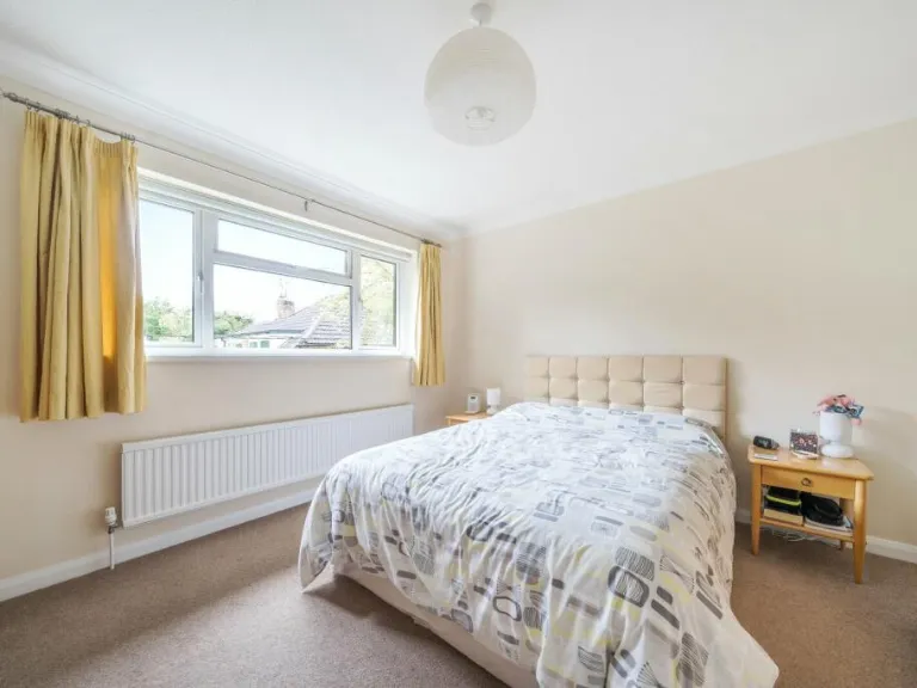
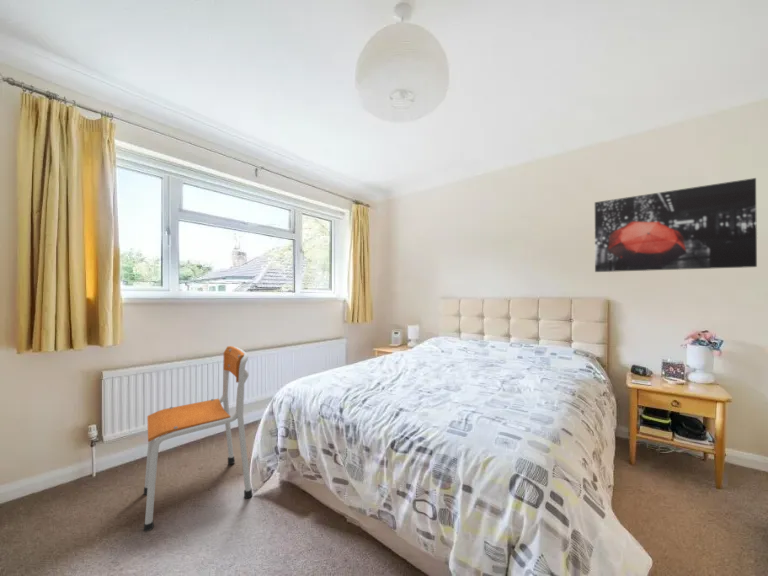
+ chair [143,345,253,532]
+ wall art [594,177,758,273]
